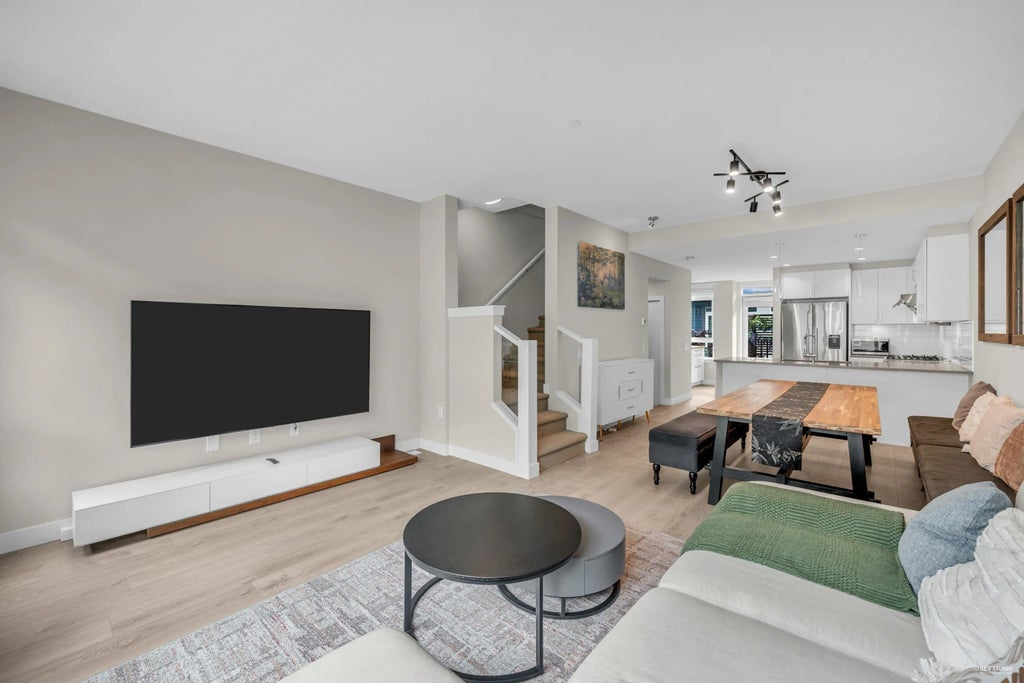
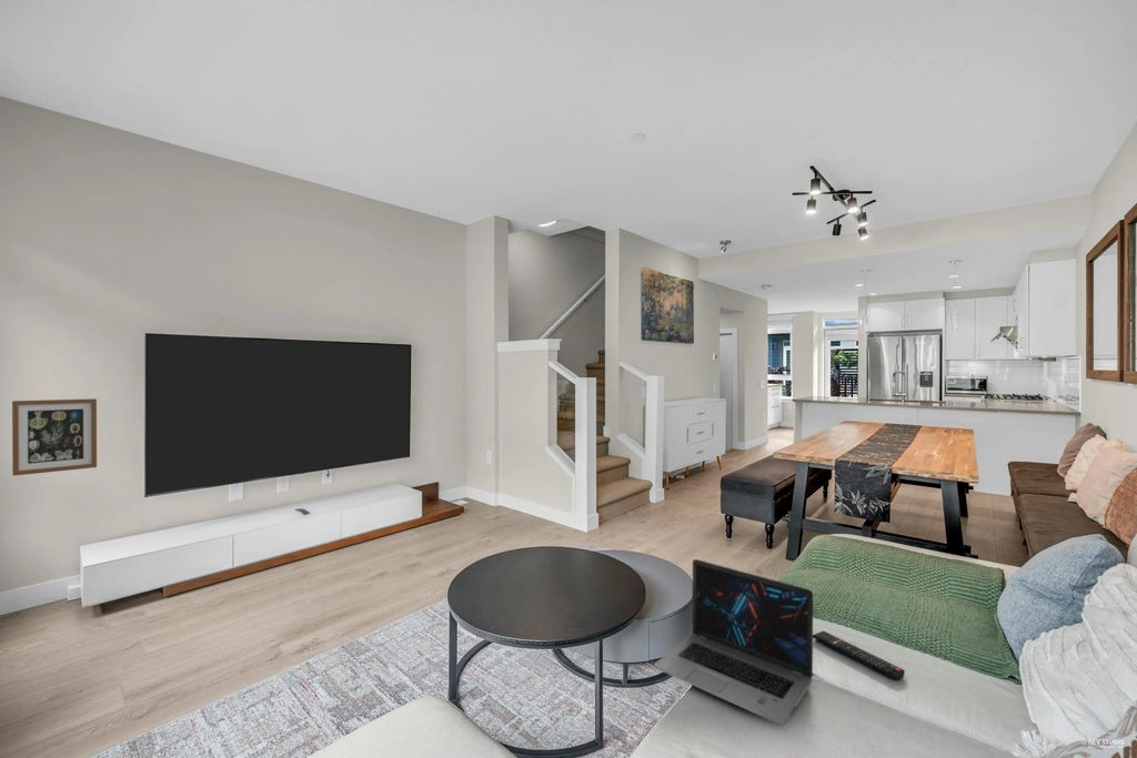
+ remote control [813,630,906,681]
+ wall art [11,397,98,477]
+ laptop [653,558,814,726]
